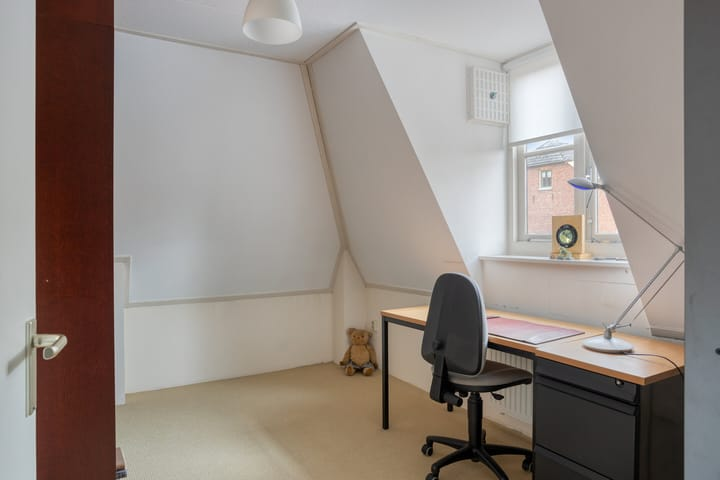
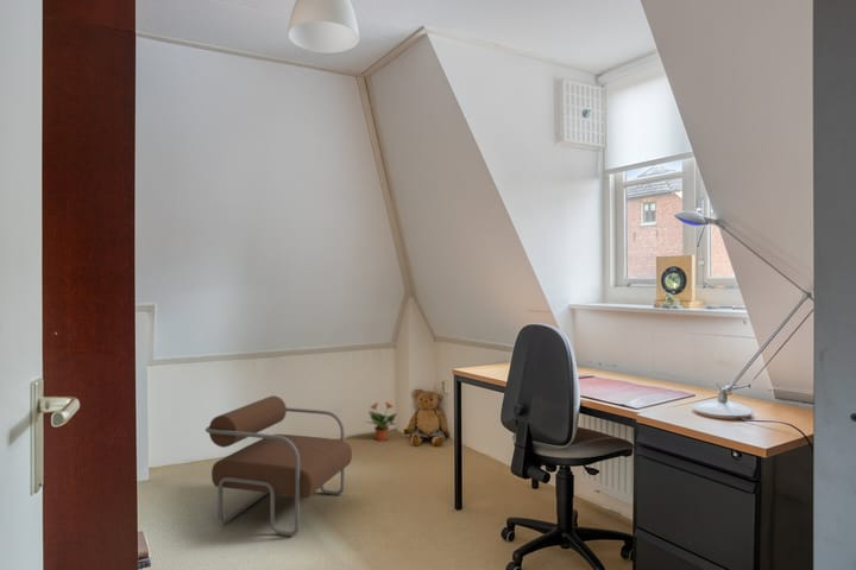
+ armchair [204,394,353,537]
+ potted plant [364,401,398,442]
